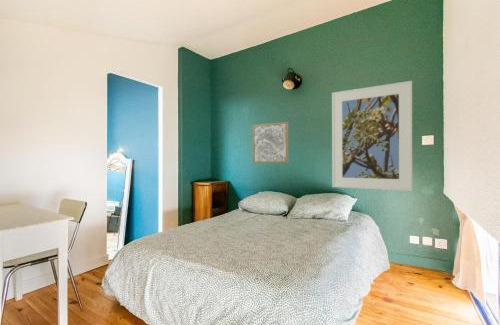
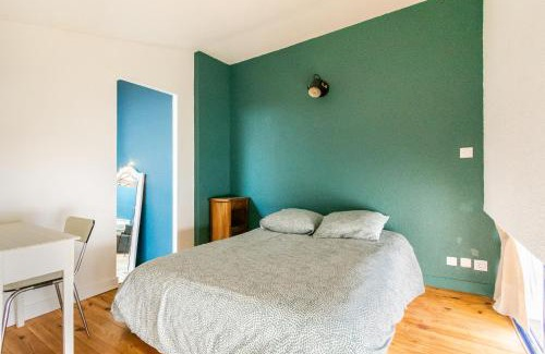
- wall art [252,121,289,164]
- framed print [331,80,413,192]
